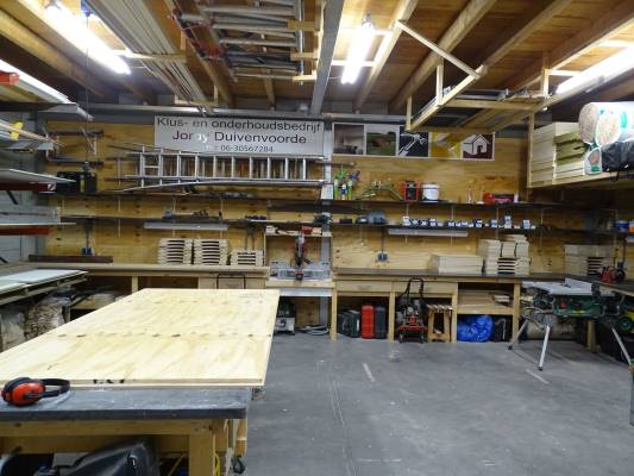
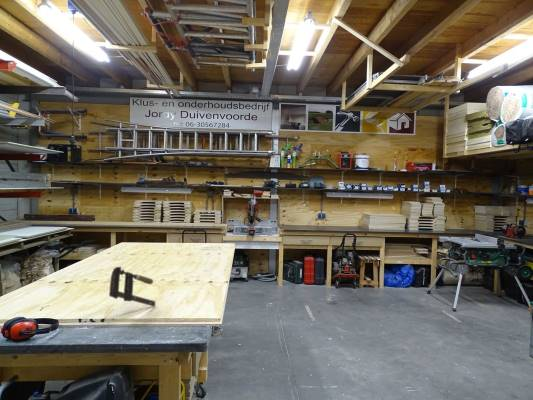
+ c-clamp [108,266,156,308]
